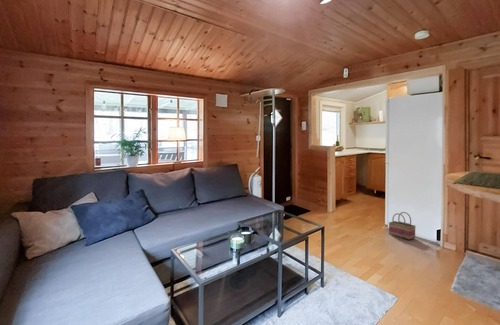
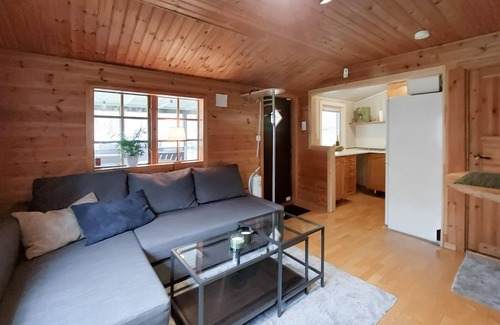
- basket [388,211,416,241]
